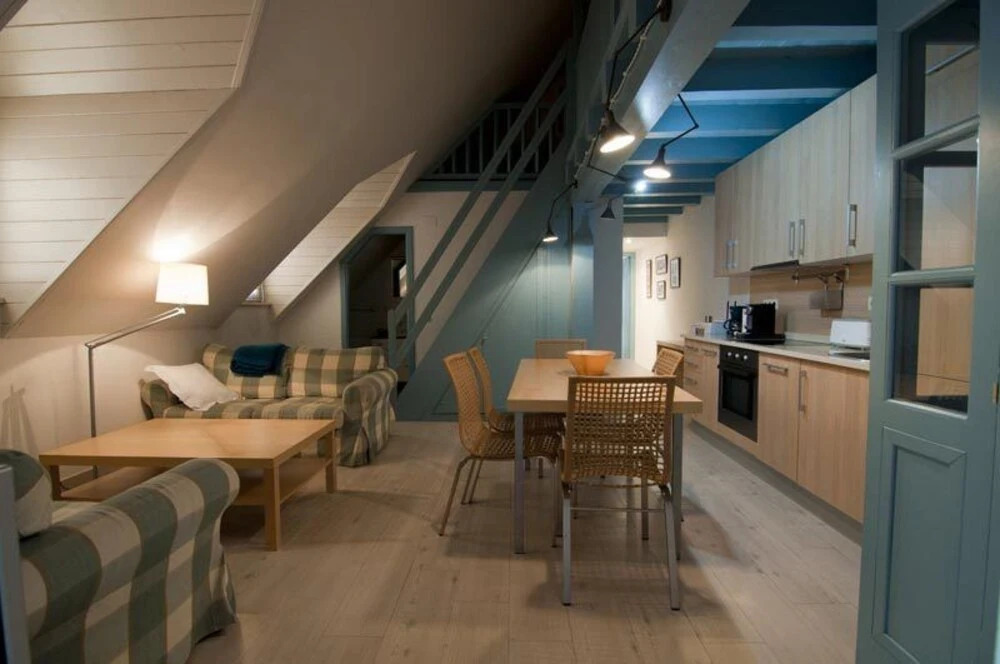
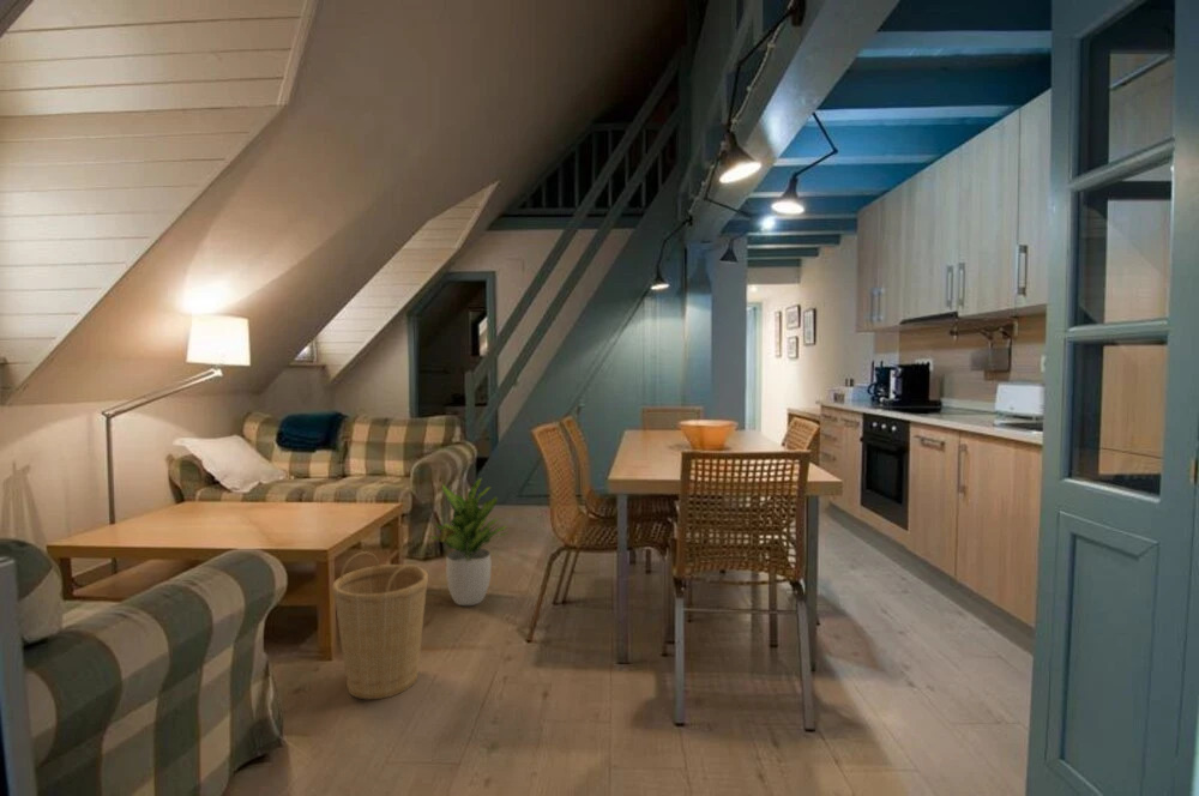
+ potted plant [427,477,510,607]
+ basket [331,550,429,700]
